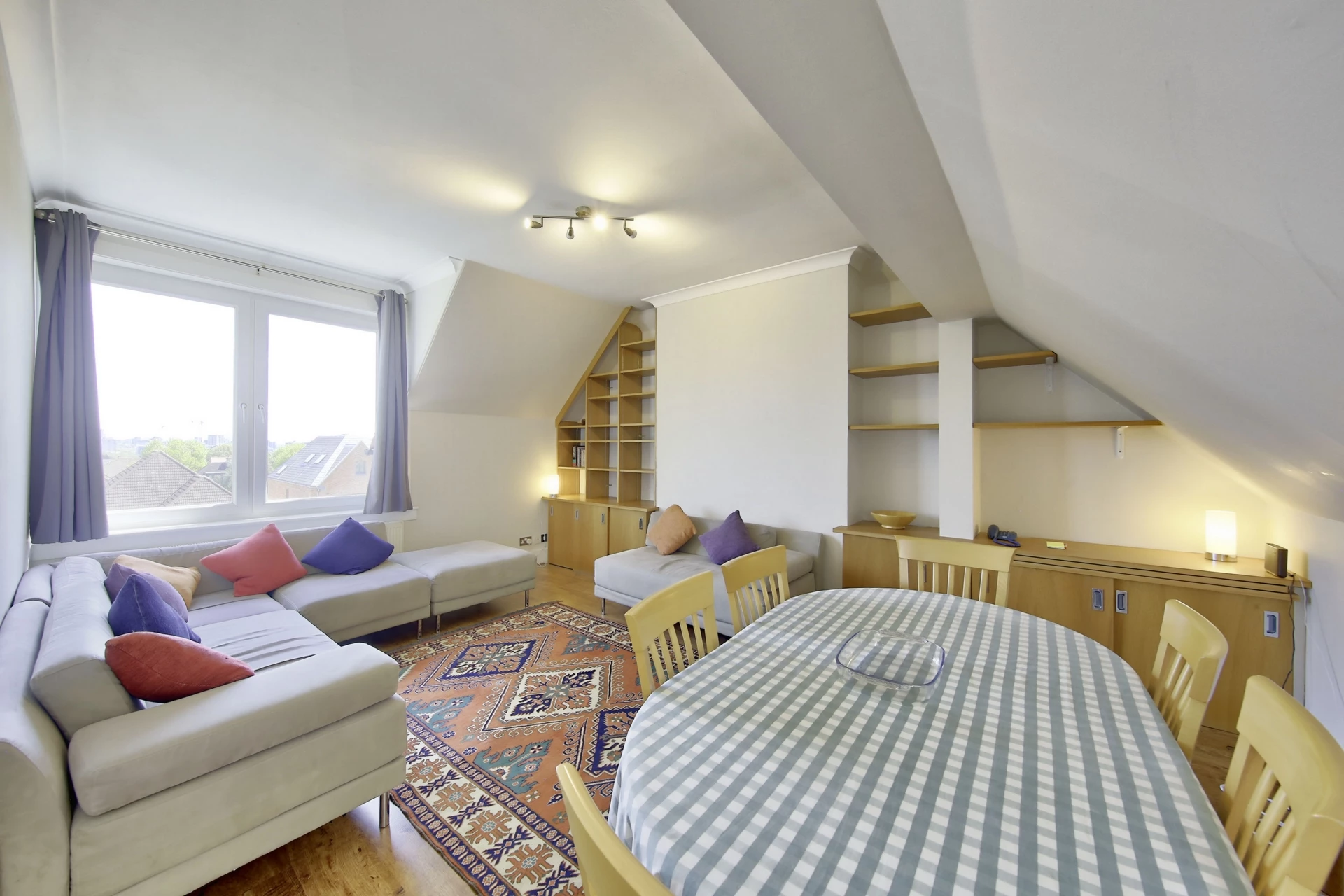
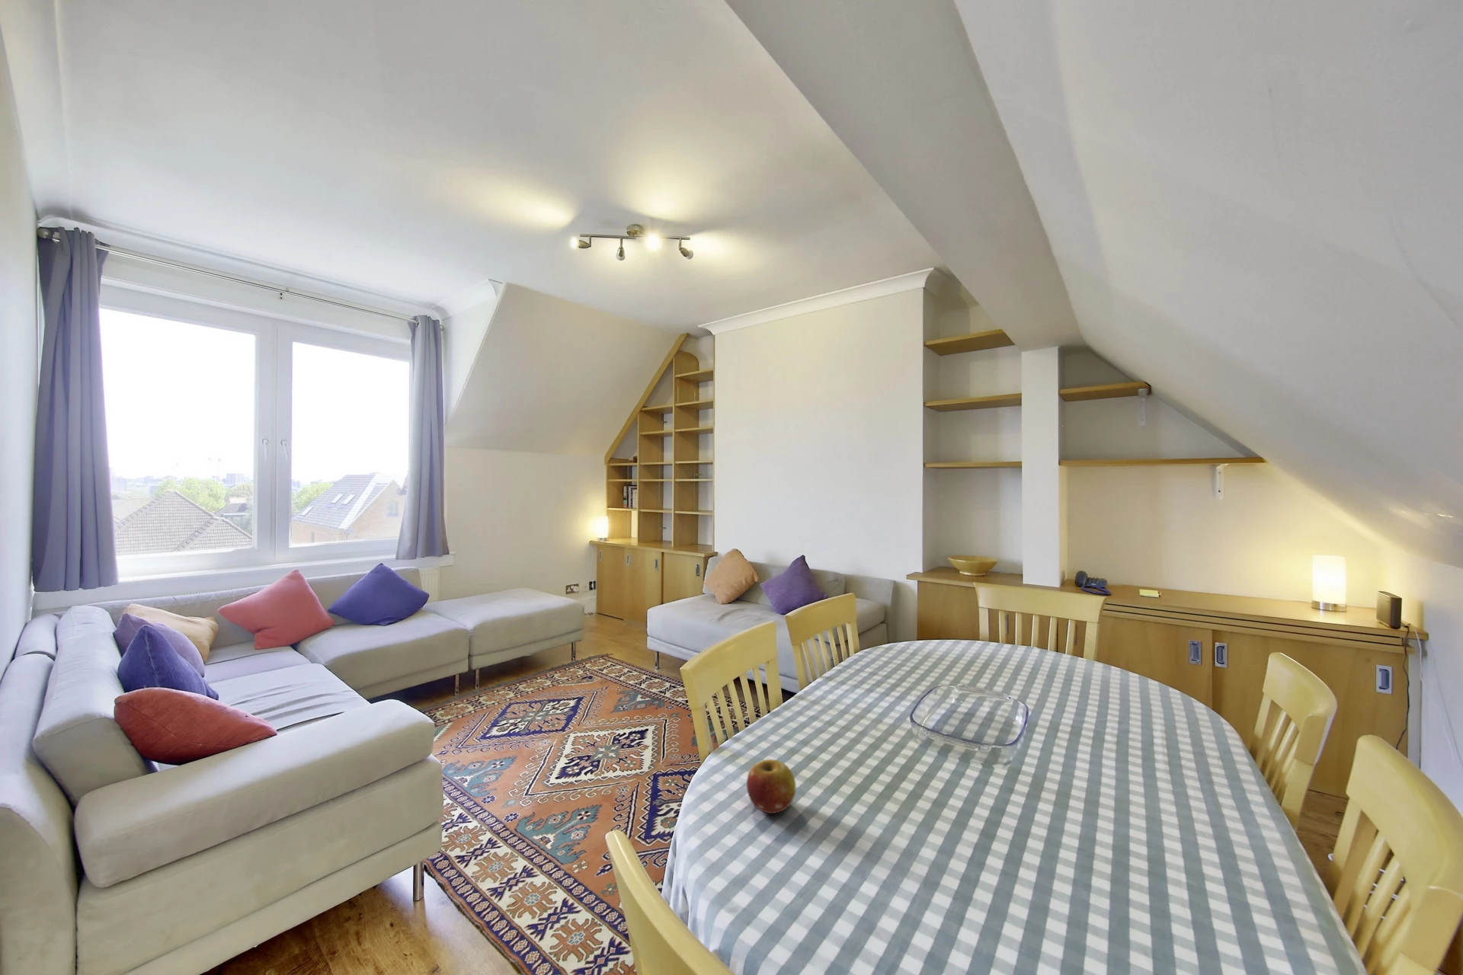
+ fruit [746,758,796,814]
